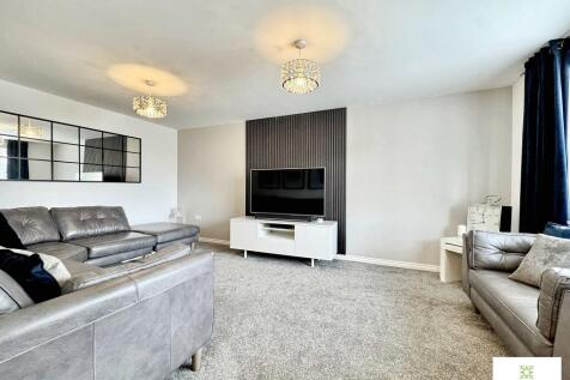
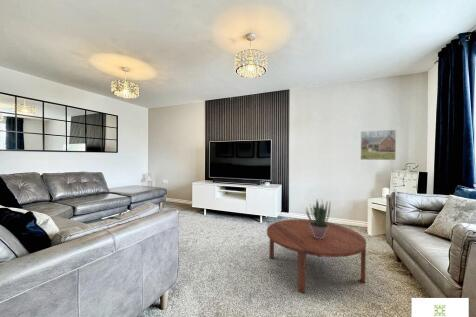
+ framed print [359,129,397,161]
+ potted plant [305,199,331,239]
+ coffee table [266,218,367,295]
